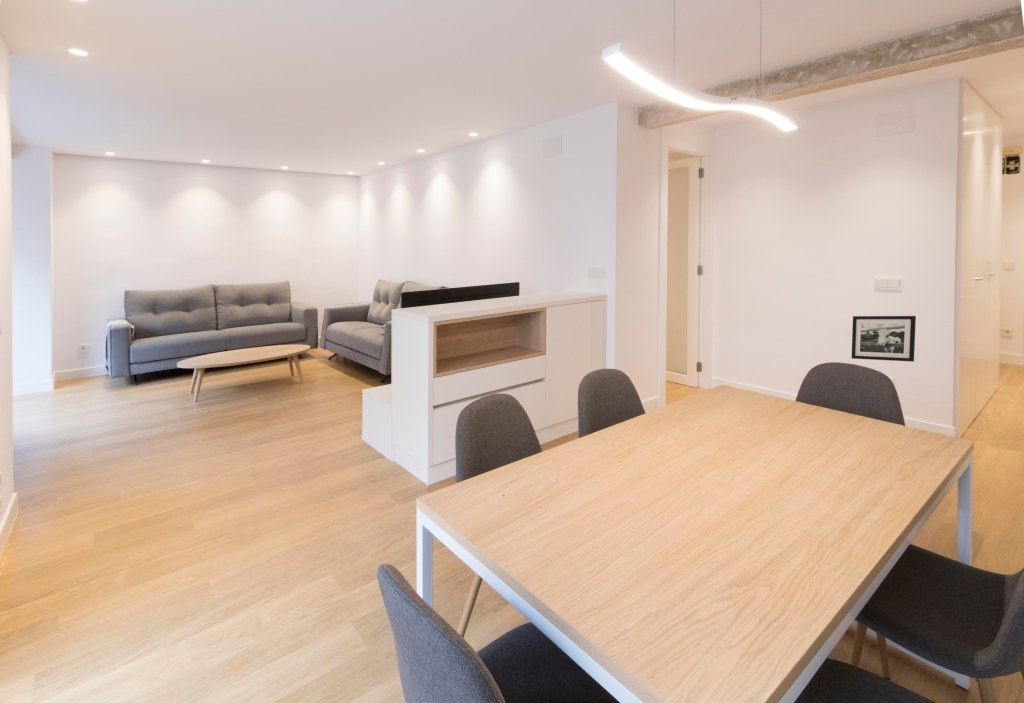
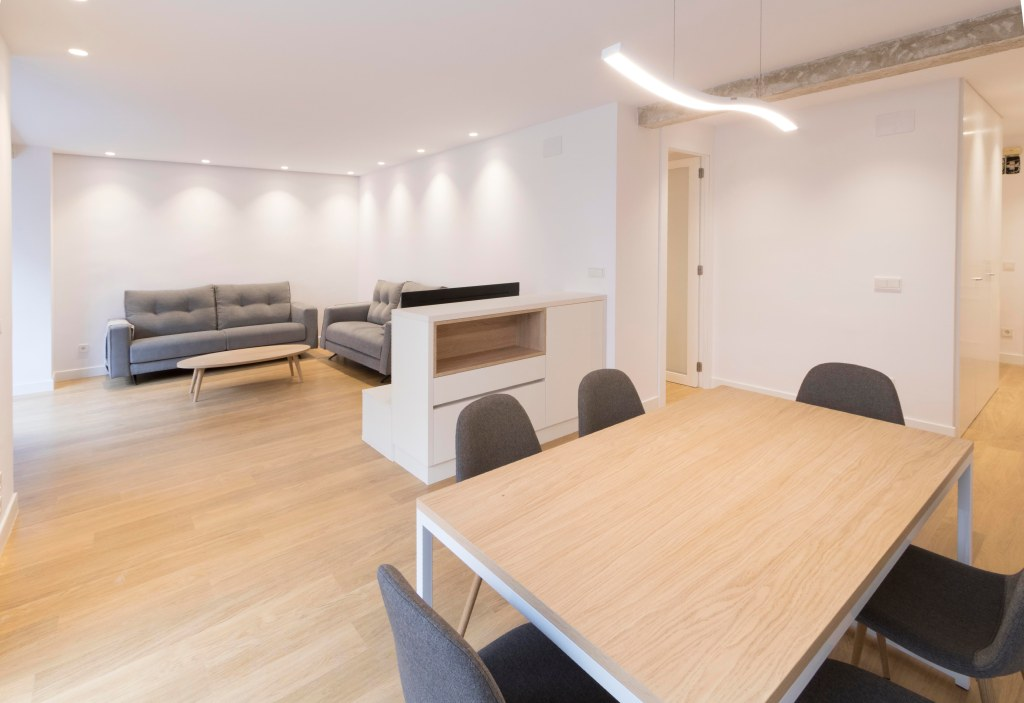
- picture frame [851,315,917,363]
